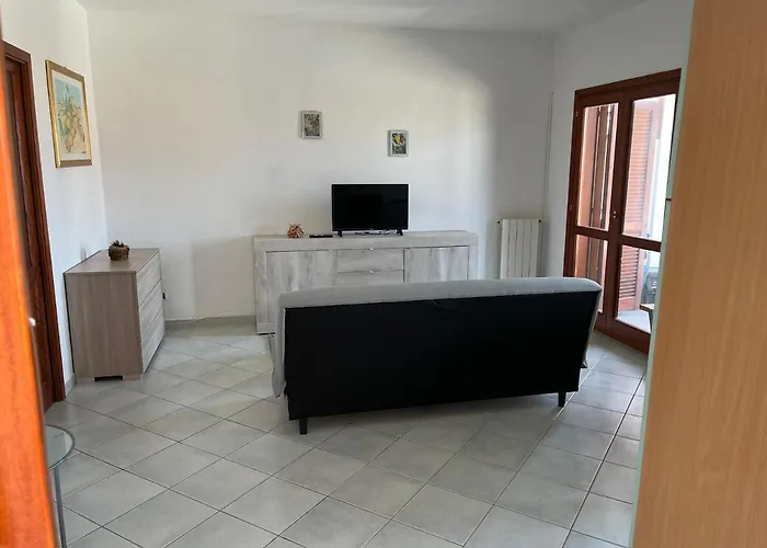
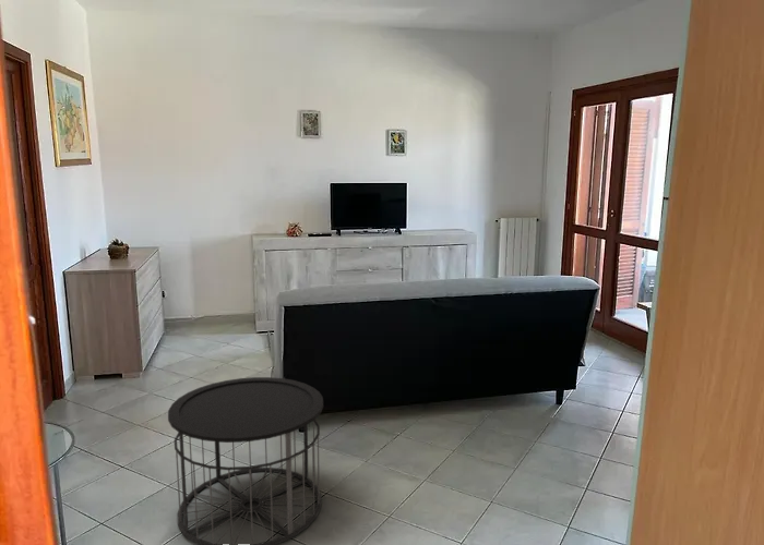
+ side table [167,376,324,545]
